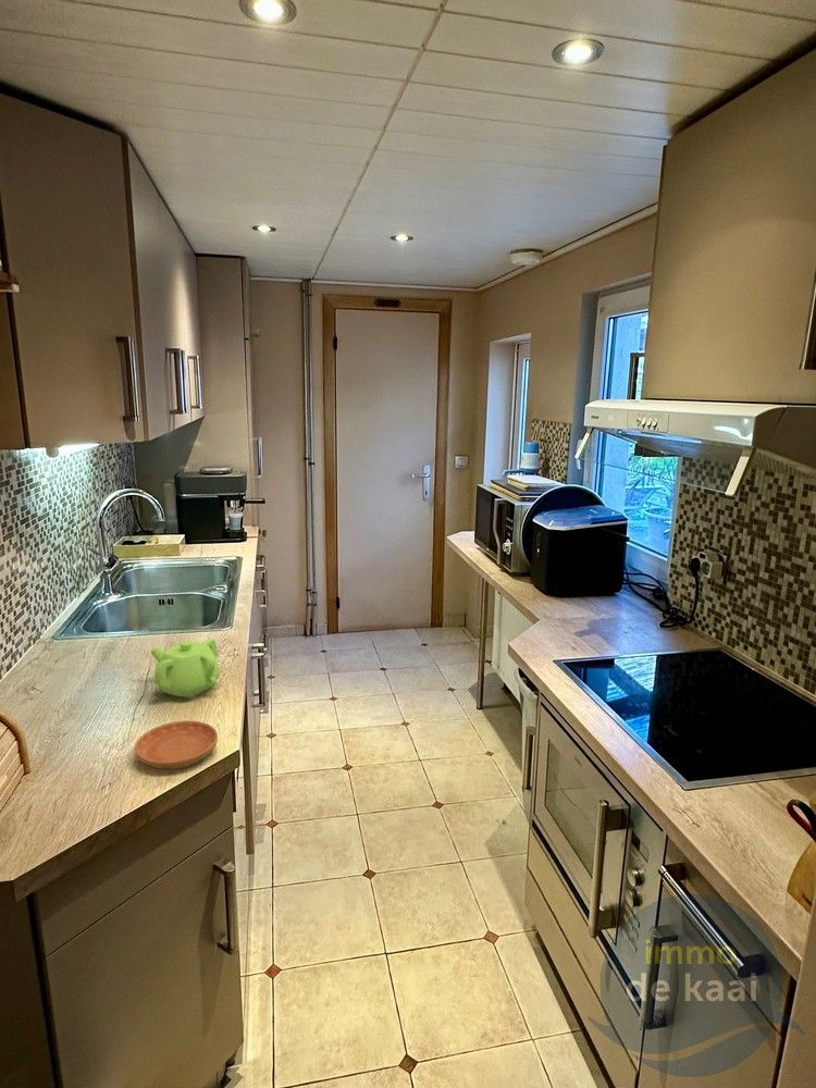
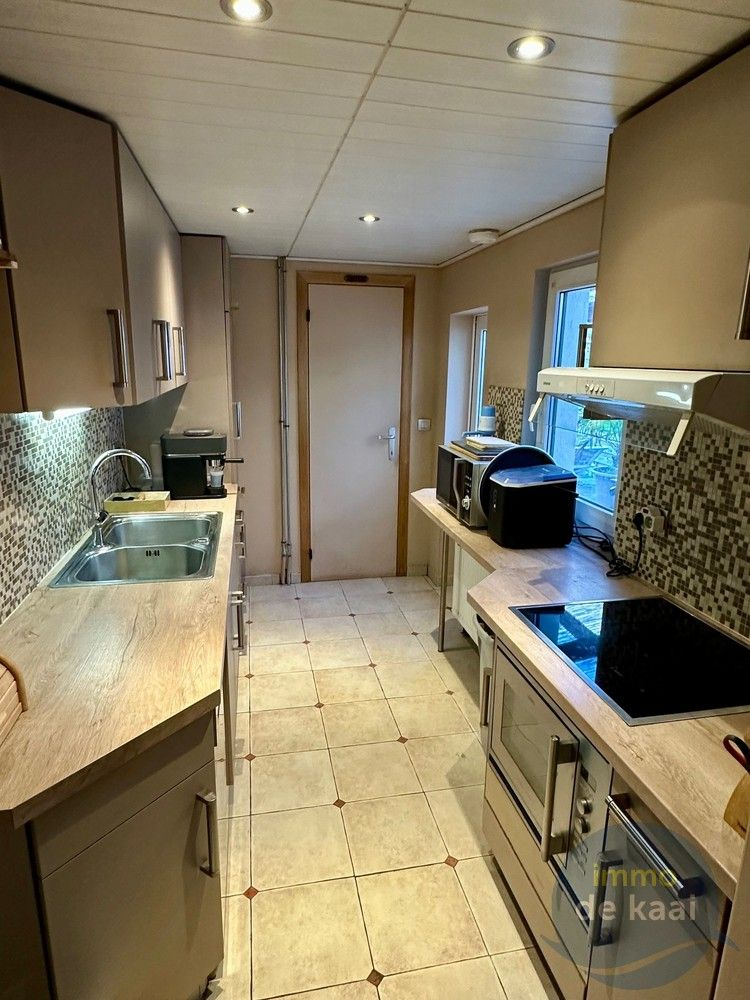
- saucer [134,719,219,770]
- teapot [150,638,221,700]
